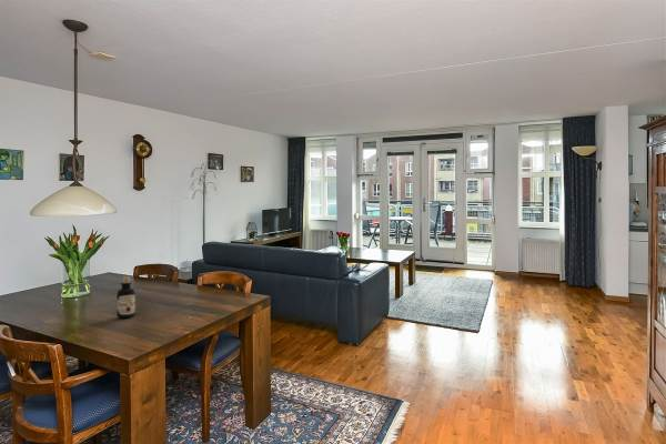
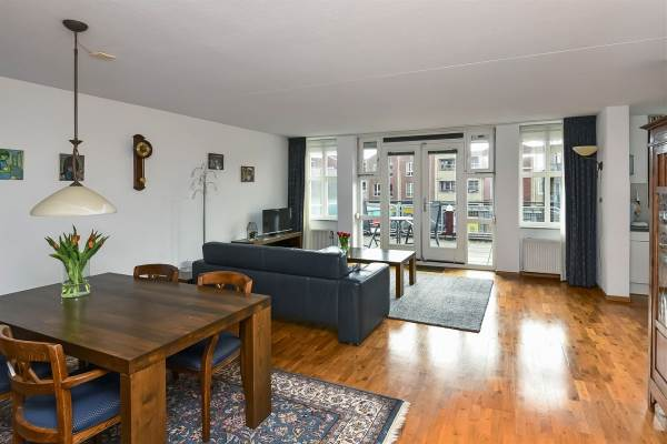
- bottle [115,275,135,320]
